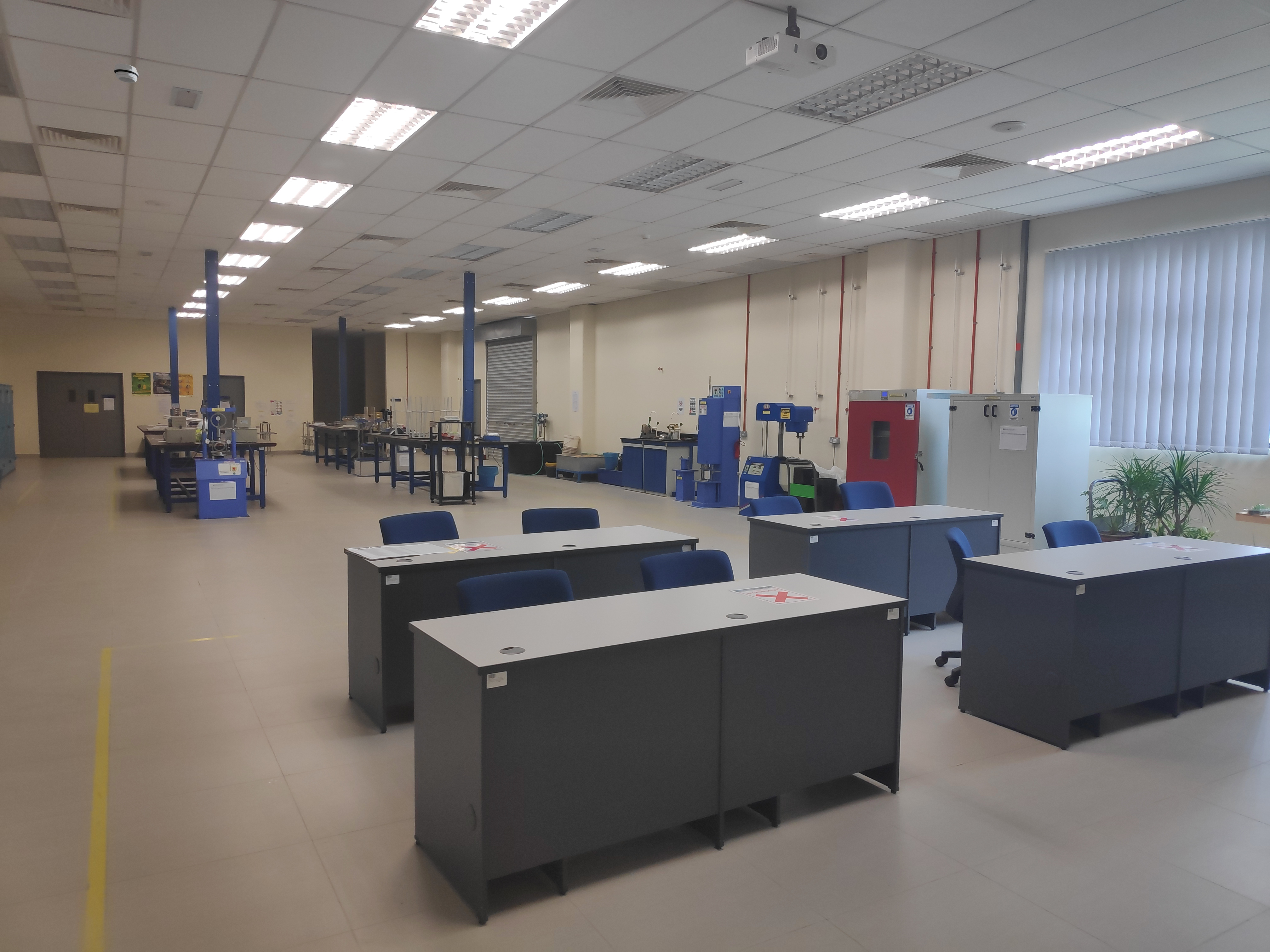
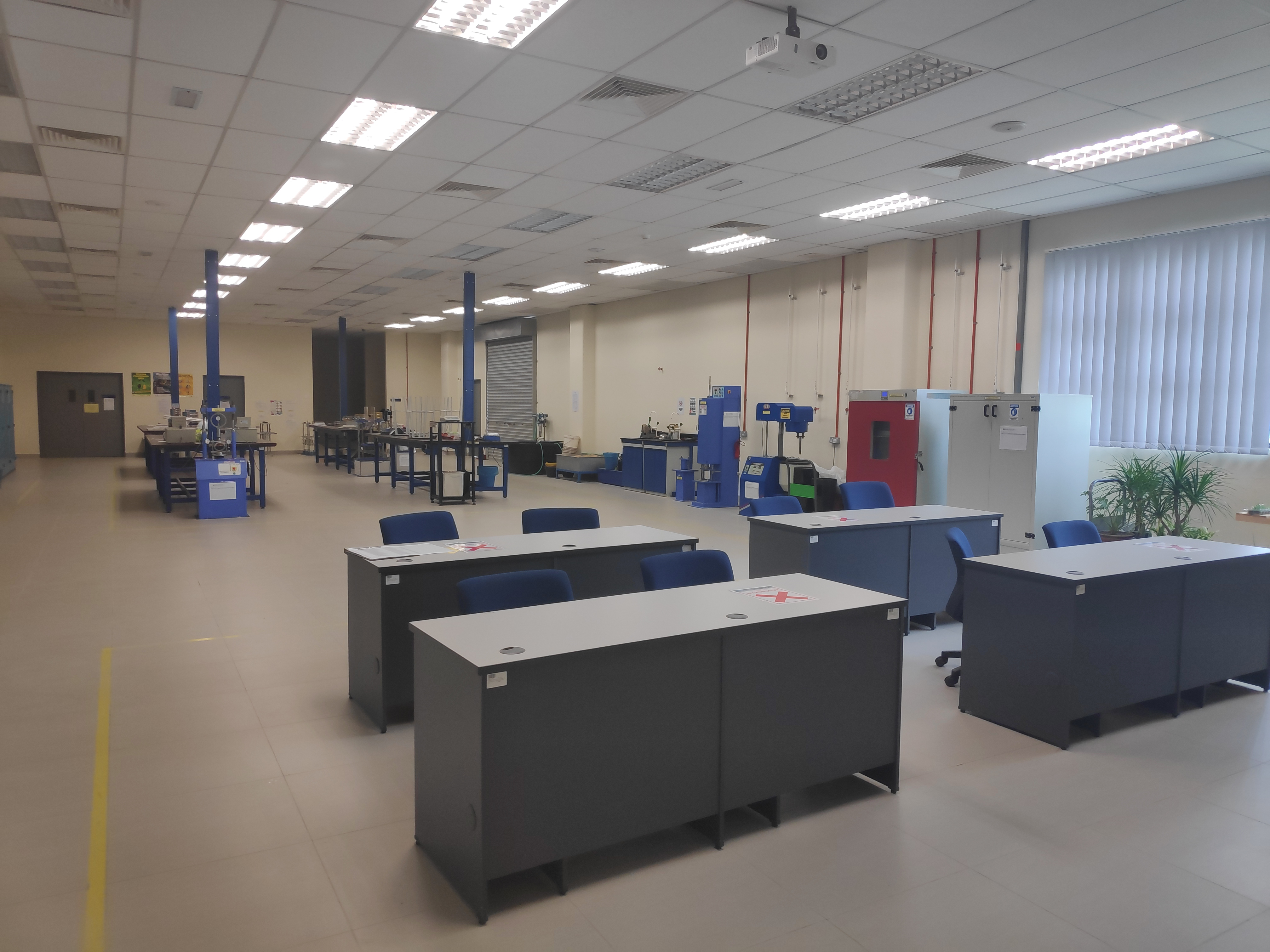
- smoke detector [113,63,139,83]
